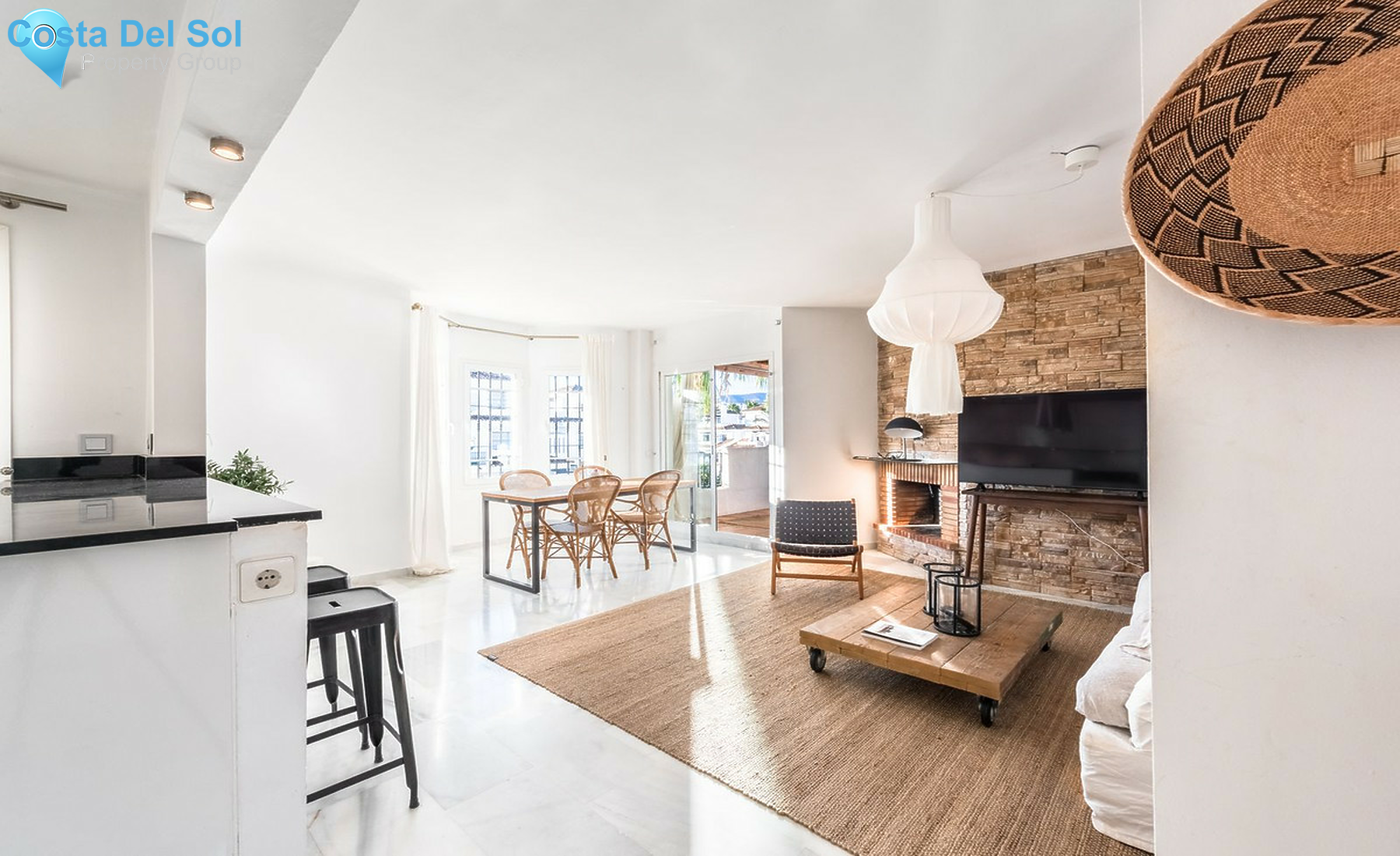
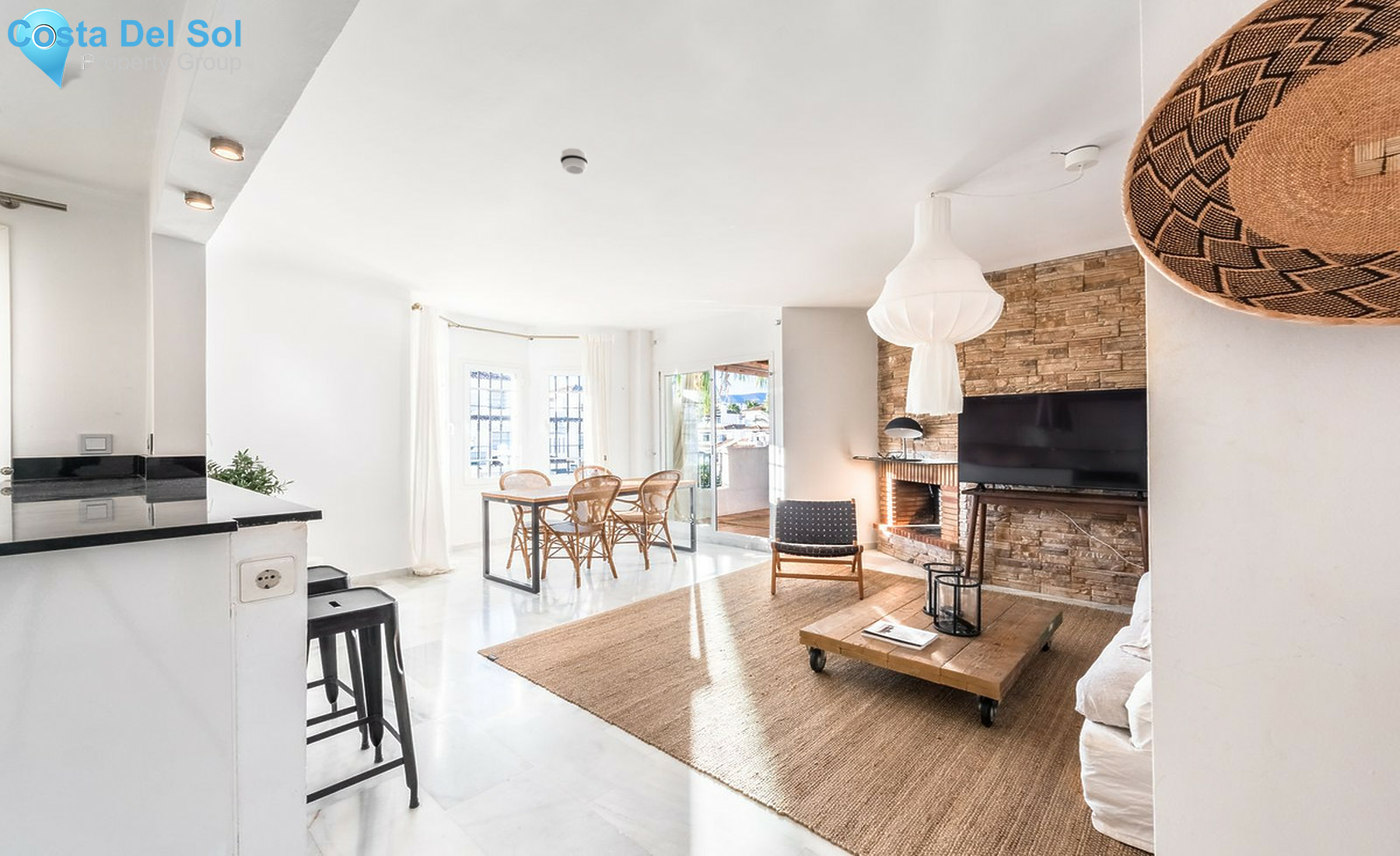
+ smoke detector [560,148,589,175]
